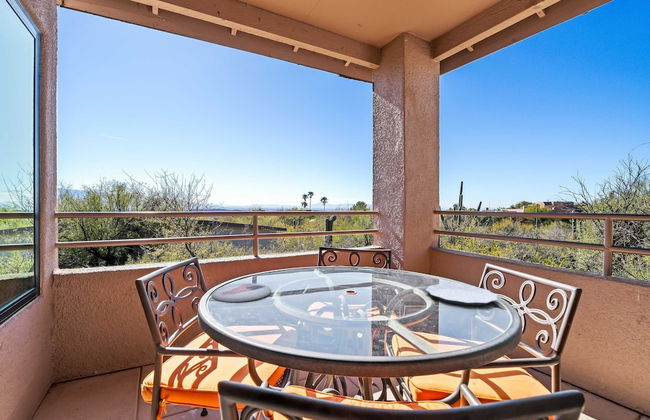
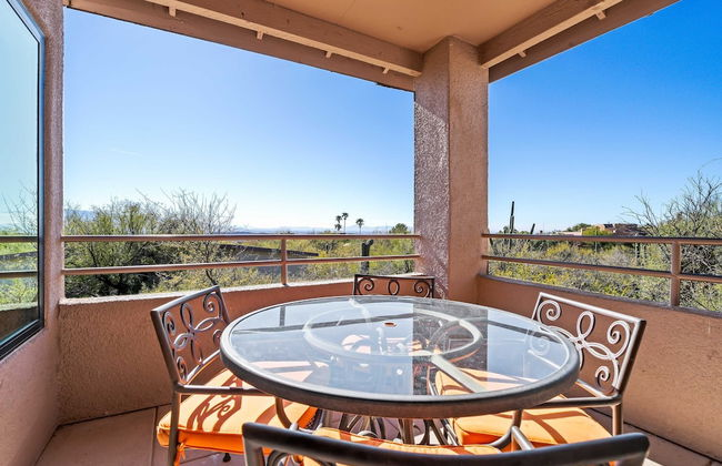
- plate [425,283,499,307]
- plate [211,282,272,303]
